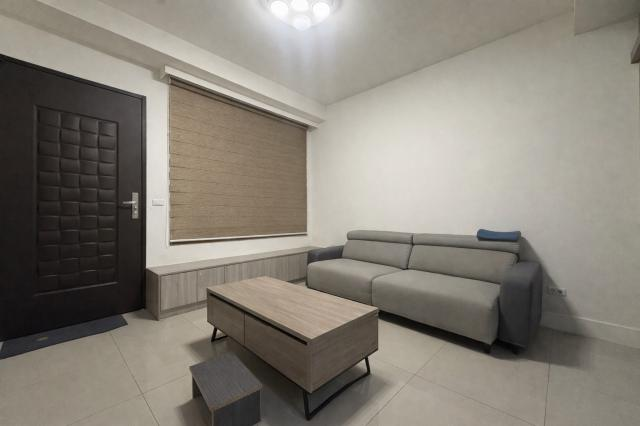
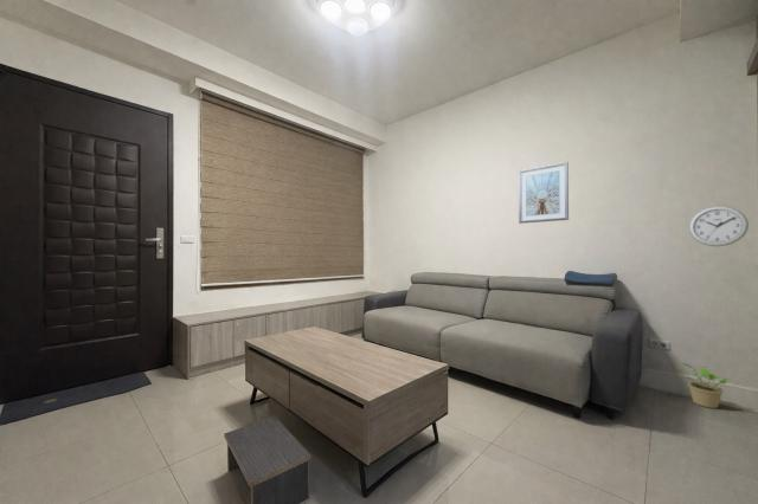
+ picture frame [518,161,570,225]
+ potted plant [679,362,732,409]
+ wall clock [688,205,750,247]
